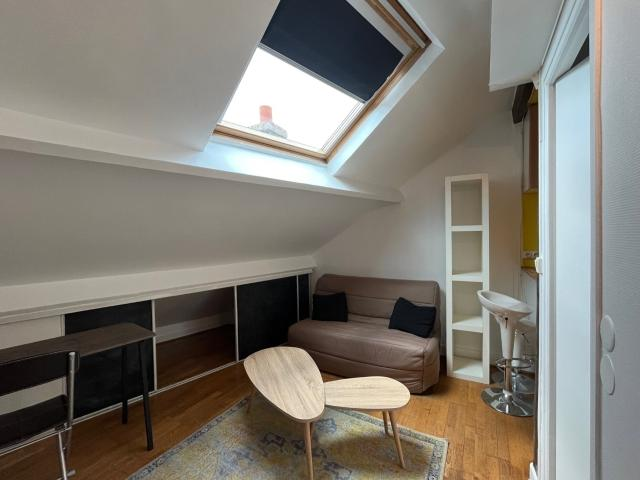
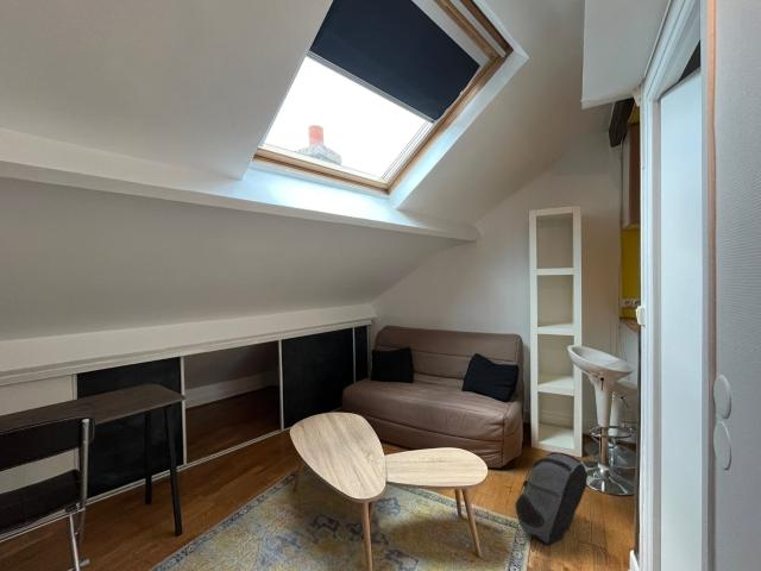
+ backpack [514,451,589,545]
